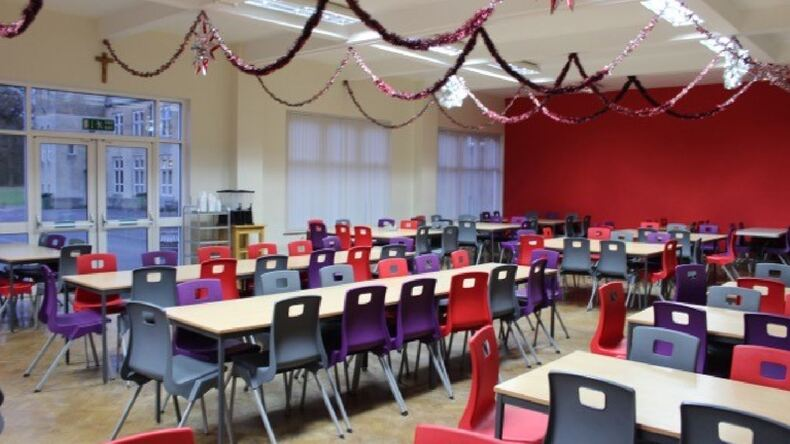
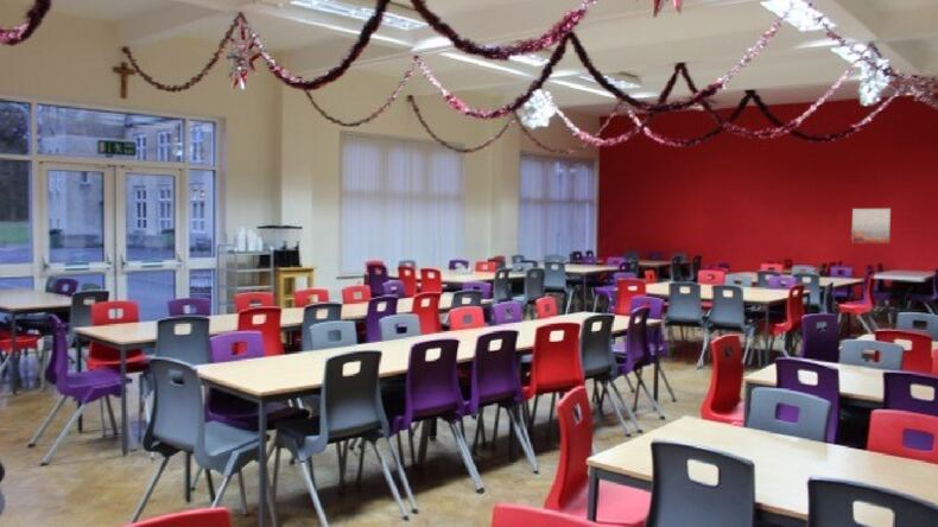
+ wall art [850,208,892,245]
